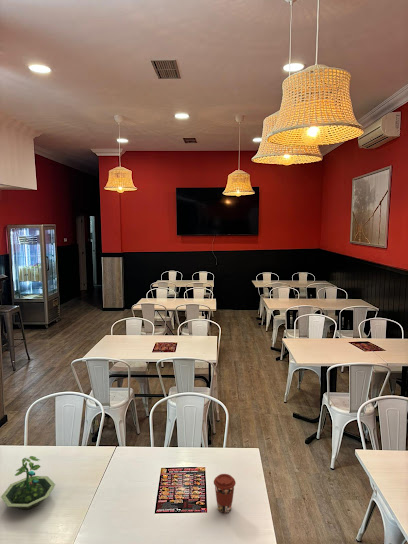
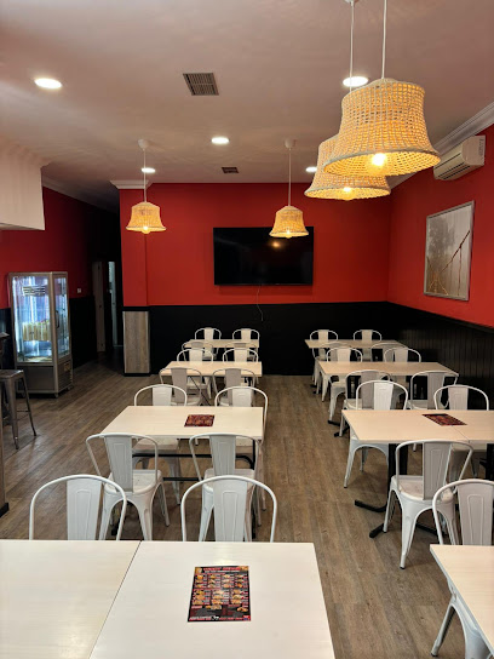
- terrarium [0,455,56,510]
- coffee cup [213,473,237,514]
